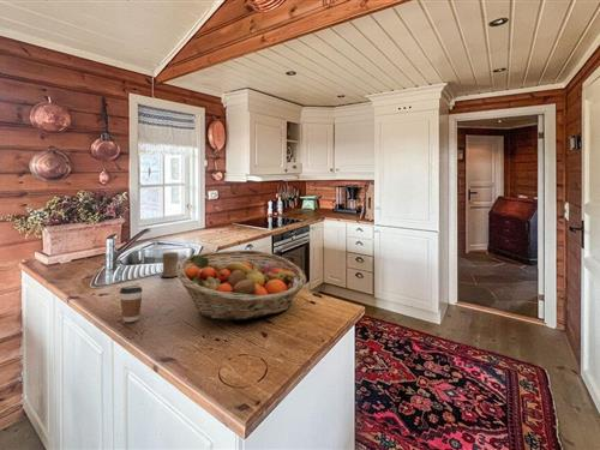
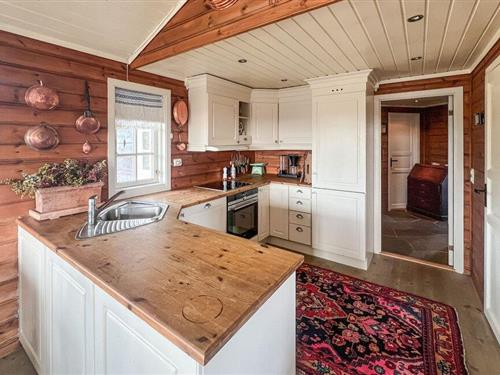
- mug [160,251,186,278]
- fruit basket [176,248,307,322]
- coffee cup [119,284,143,323]
